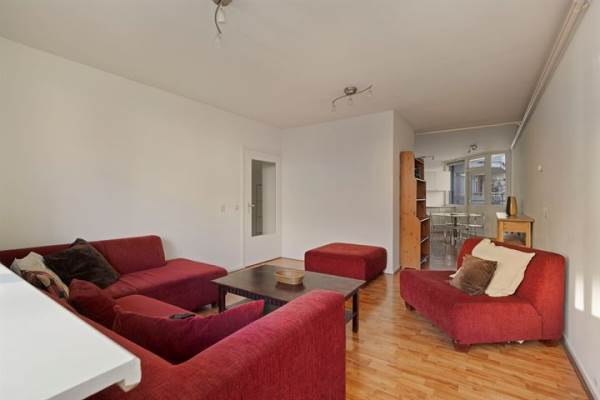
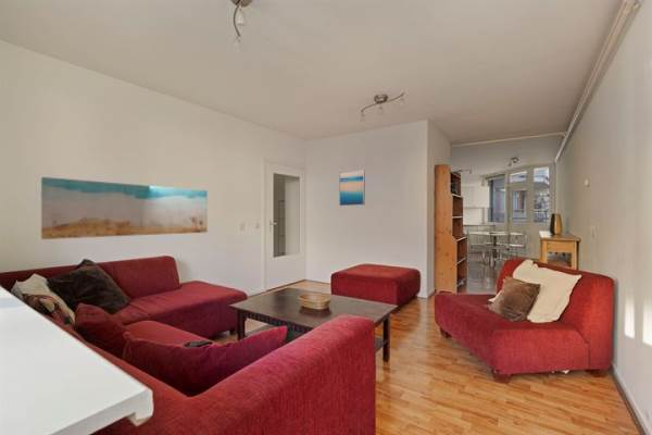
+ wall art [338,169,366,207]
+ wall art [39,176,209,240]
